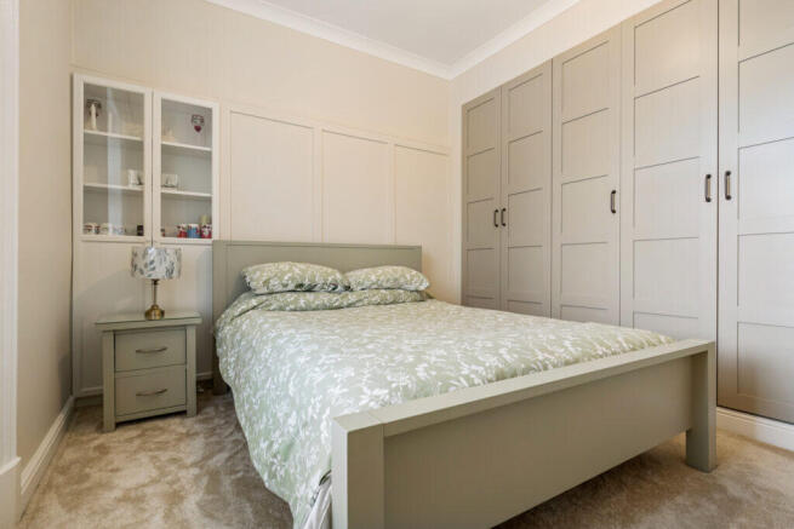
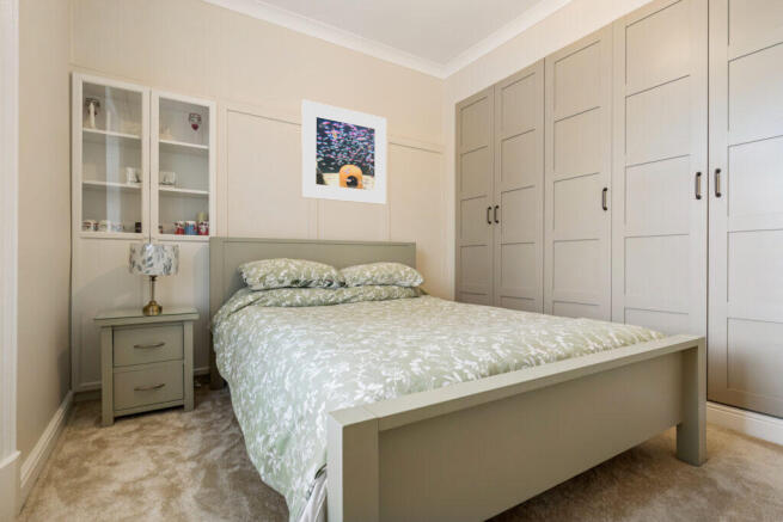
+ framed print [300,98,387,205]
